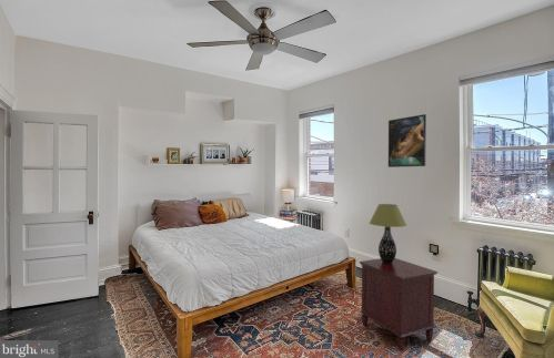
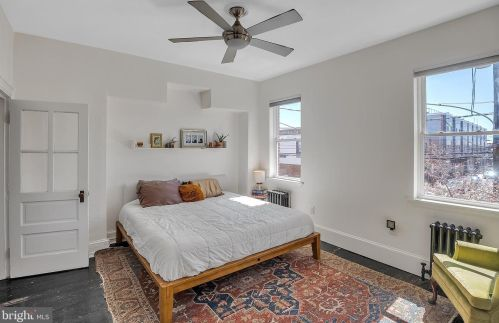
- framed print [387,113,427,168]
- nightstand [359,257,439,352]
- table lamp [369,203,407,264]
